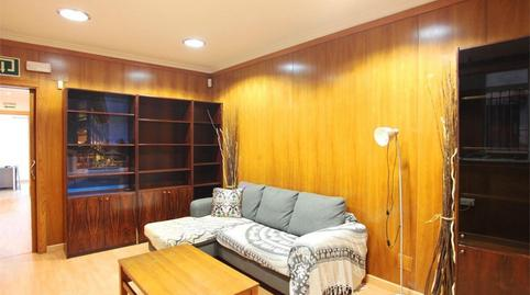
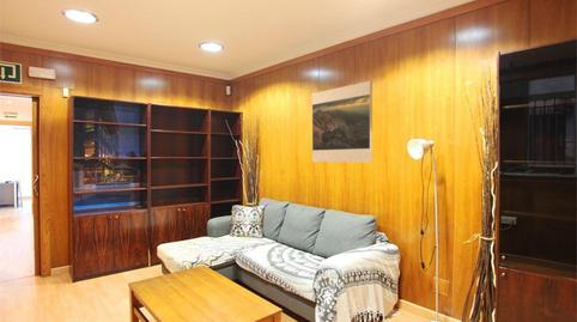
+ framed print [311,80,373,163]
